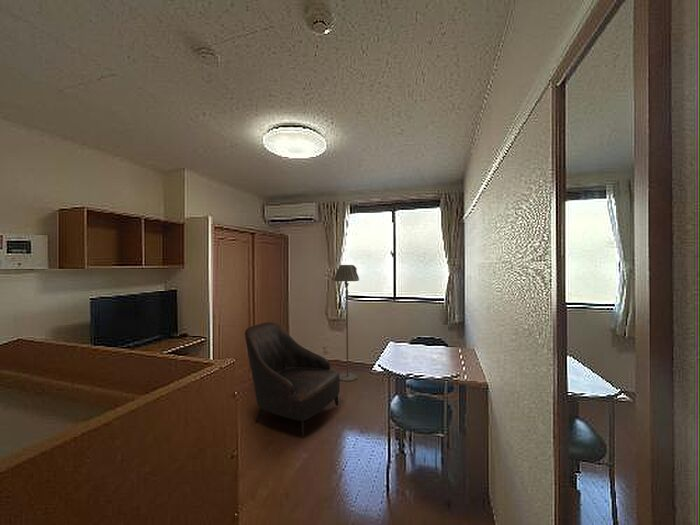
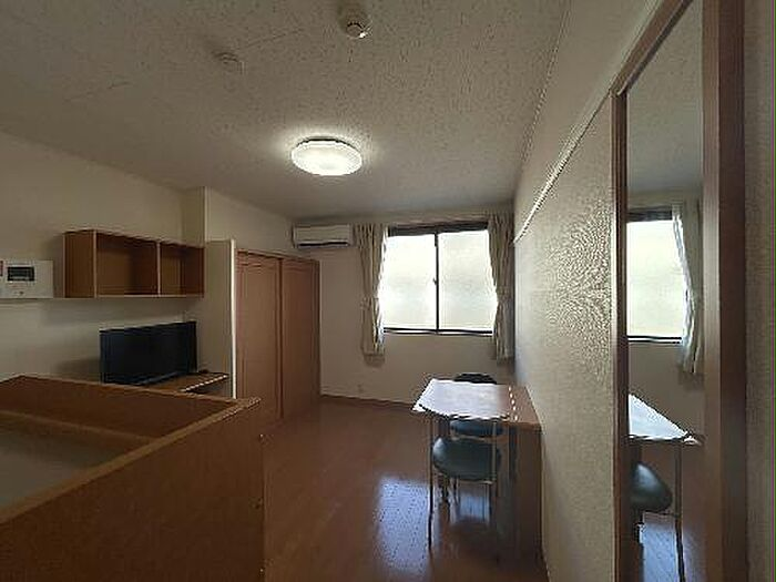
- floor lamp [333,264,360,382]
- armchair [244,321,341,439]
